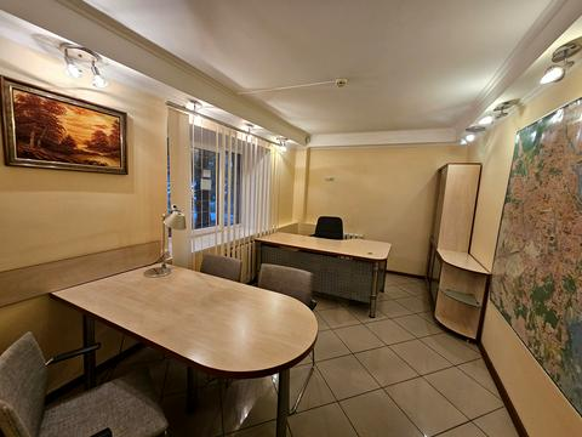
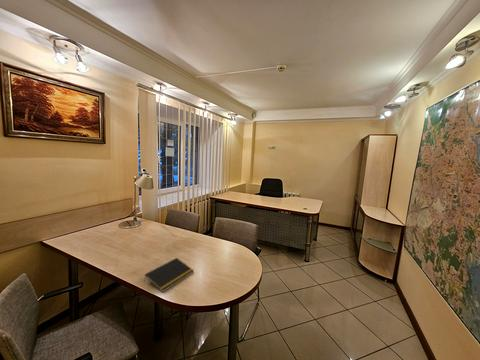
+ notepad [143,257,195,293]
